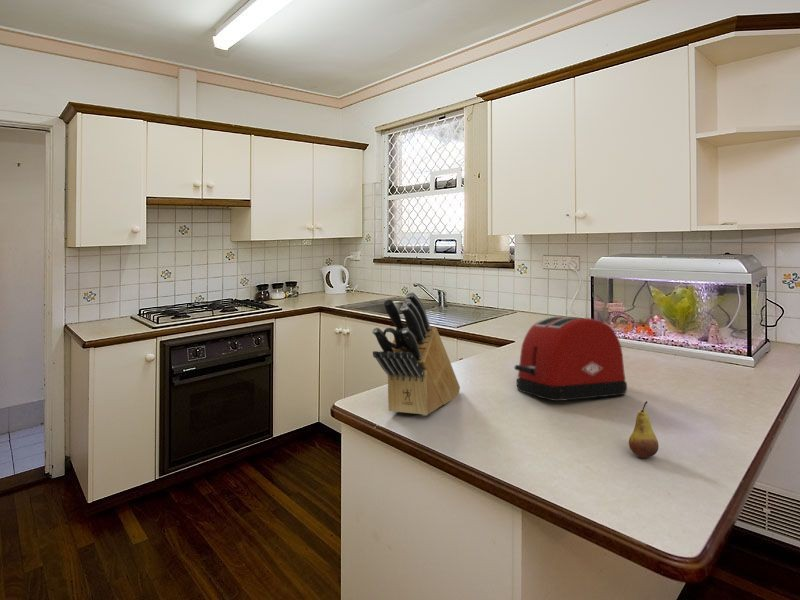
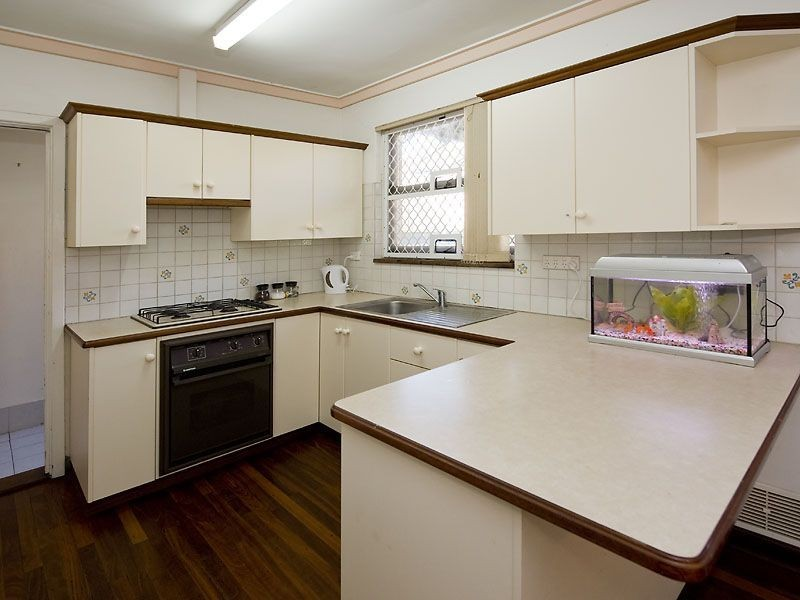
- fruit [628,400,660,459]
- knife block [371,291,461,417]
- toaster [514,316,628,402]
